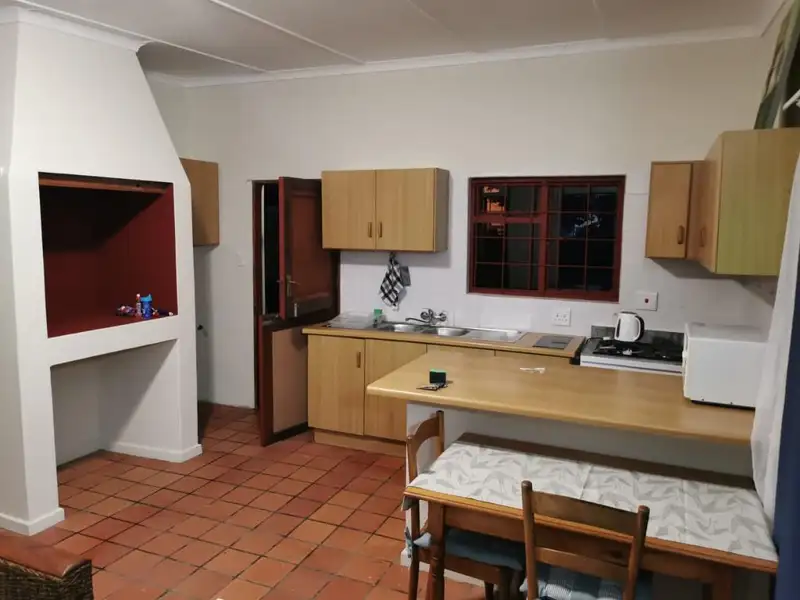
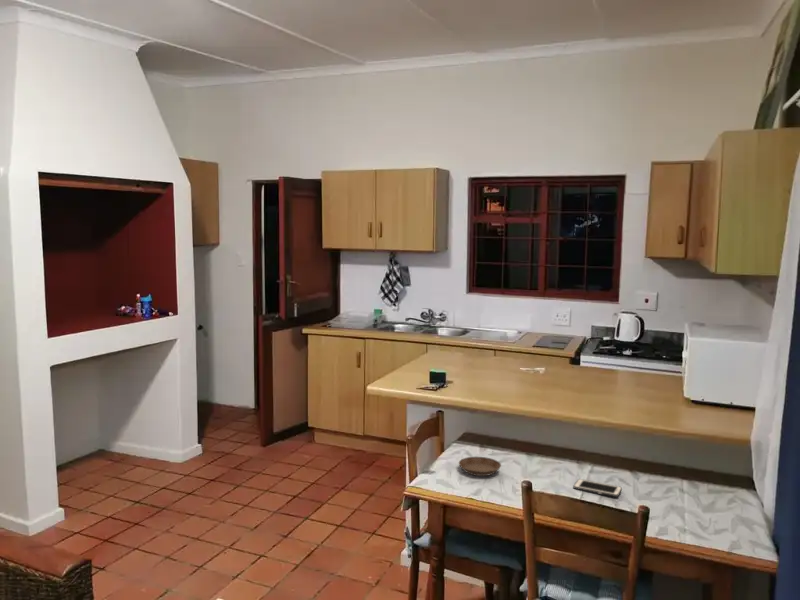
+ cell phone [572,478,623,498]
+ saucer [458,456,502,477]
